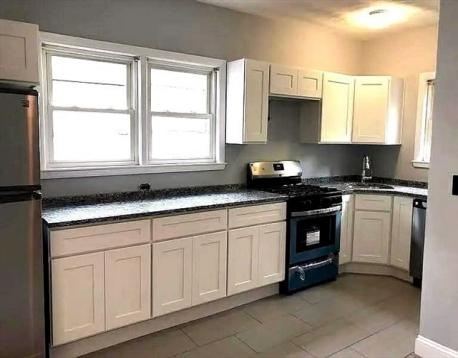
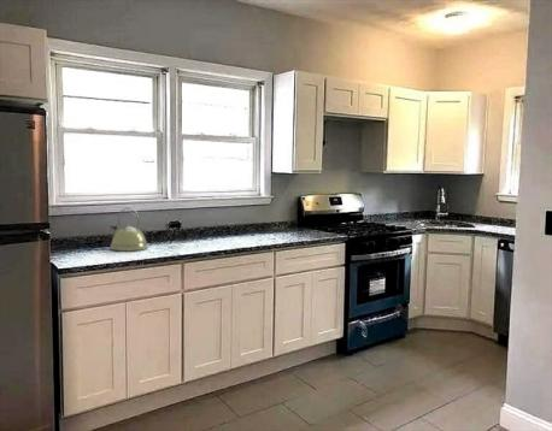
+ kettle [108,207,149,253]
